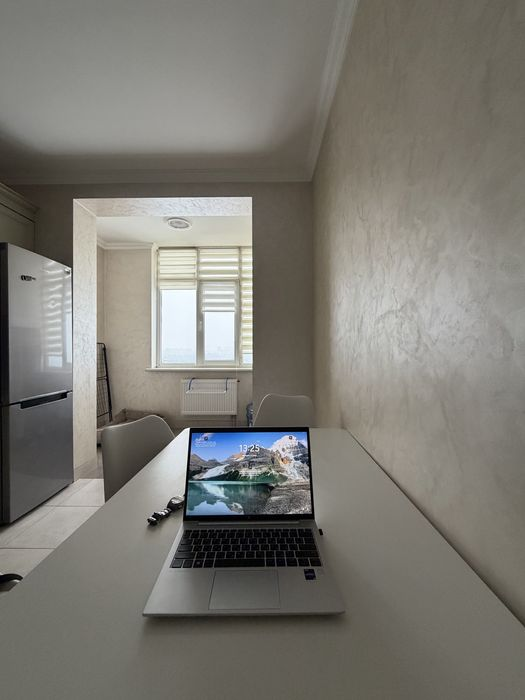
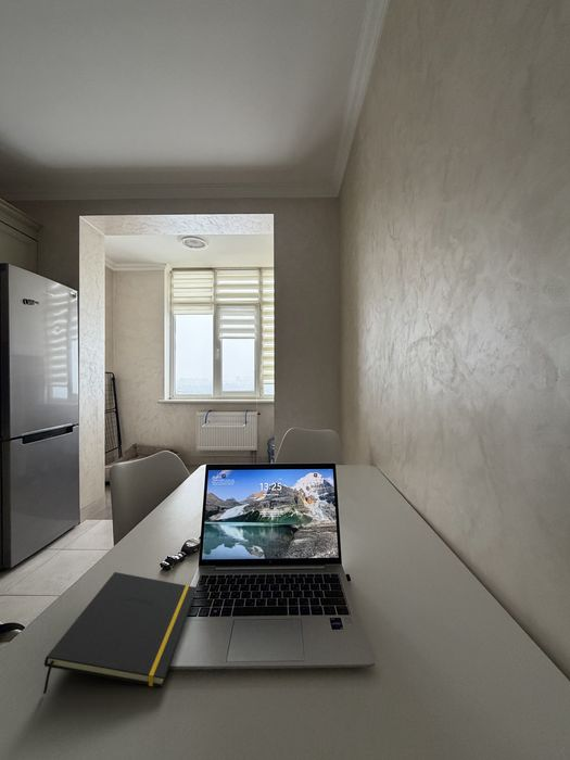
+ notepad [42,571,198,695]
